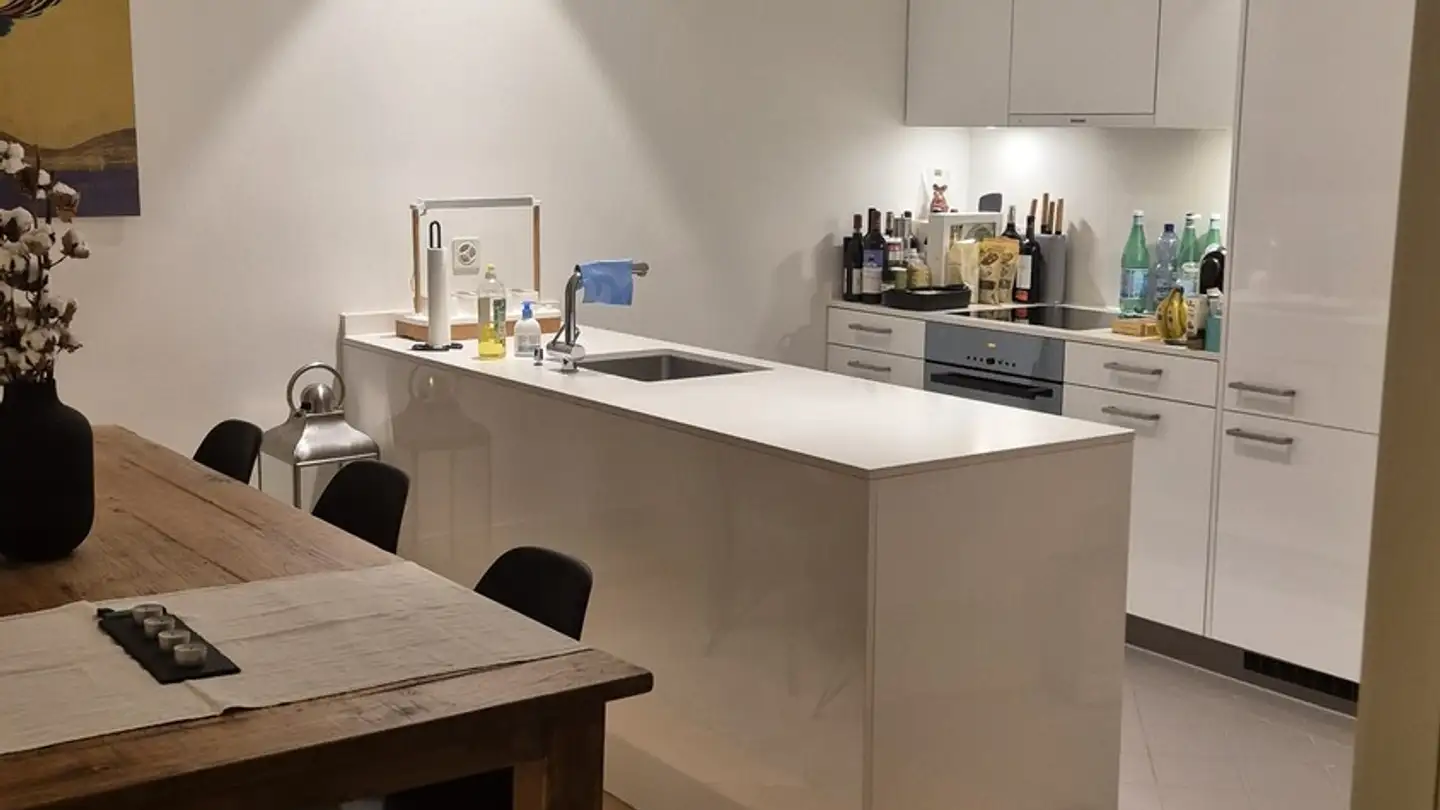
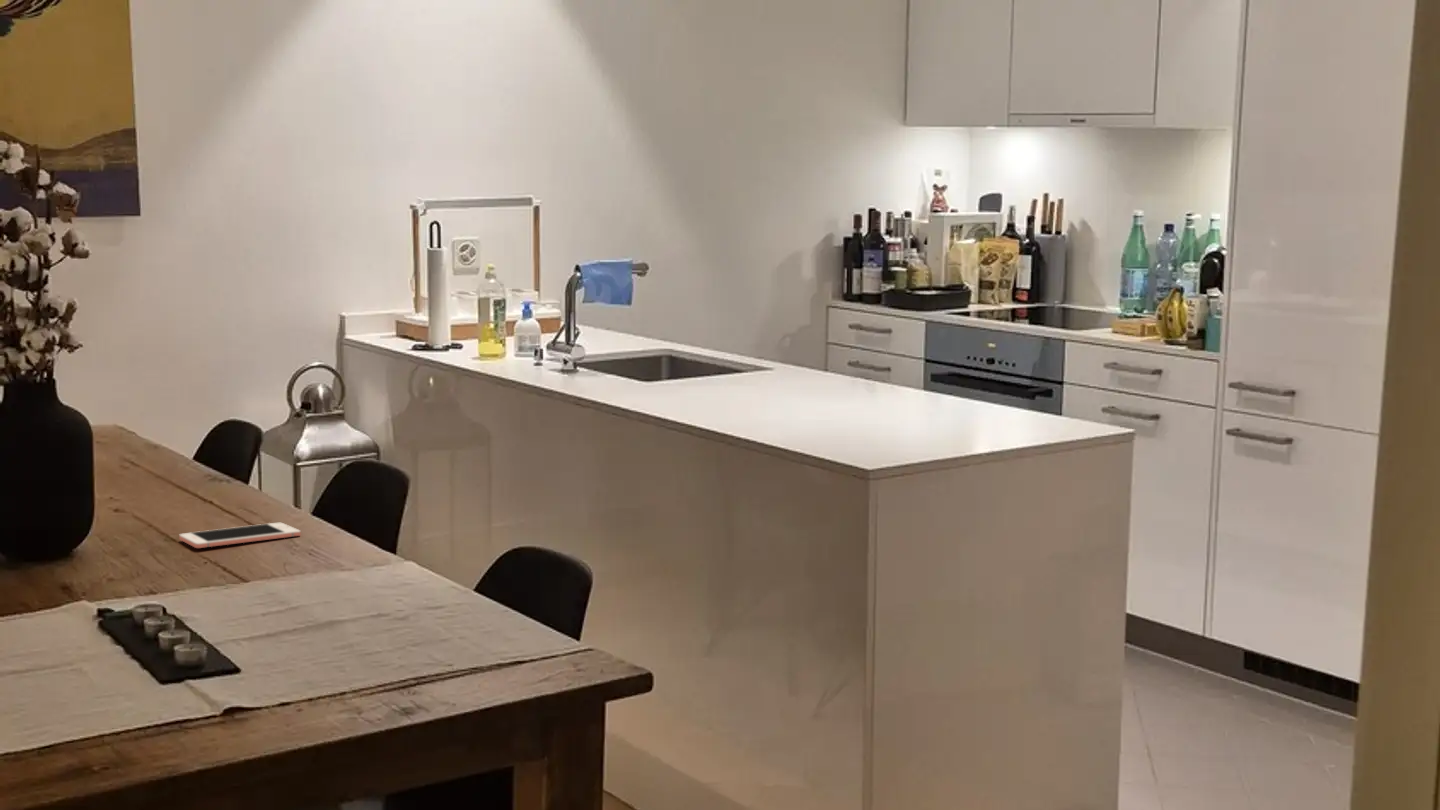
+ cell phone [178,522,301,549]
